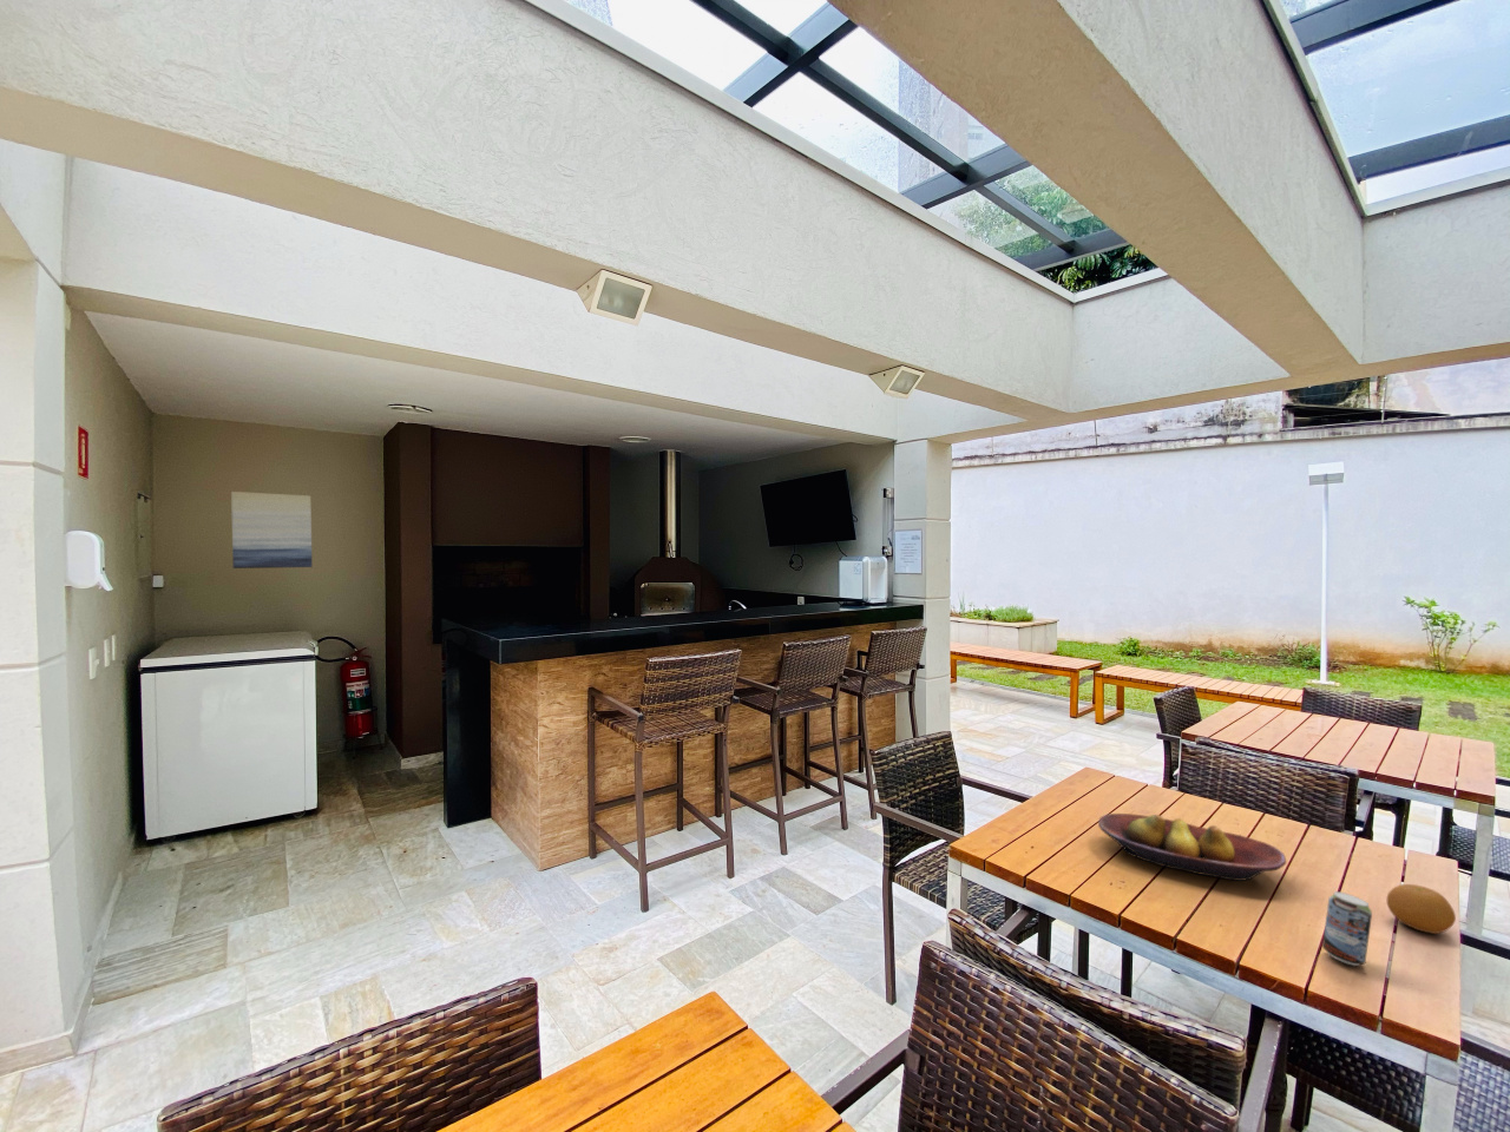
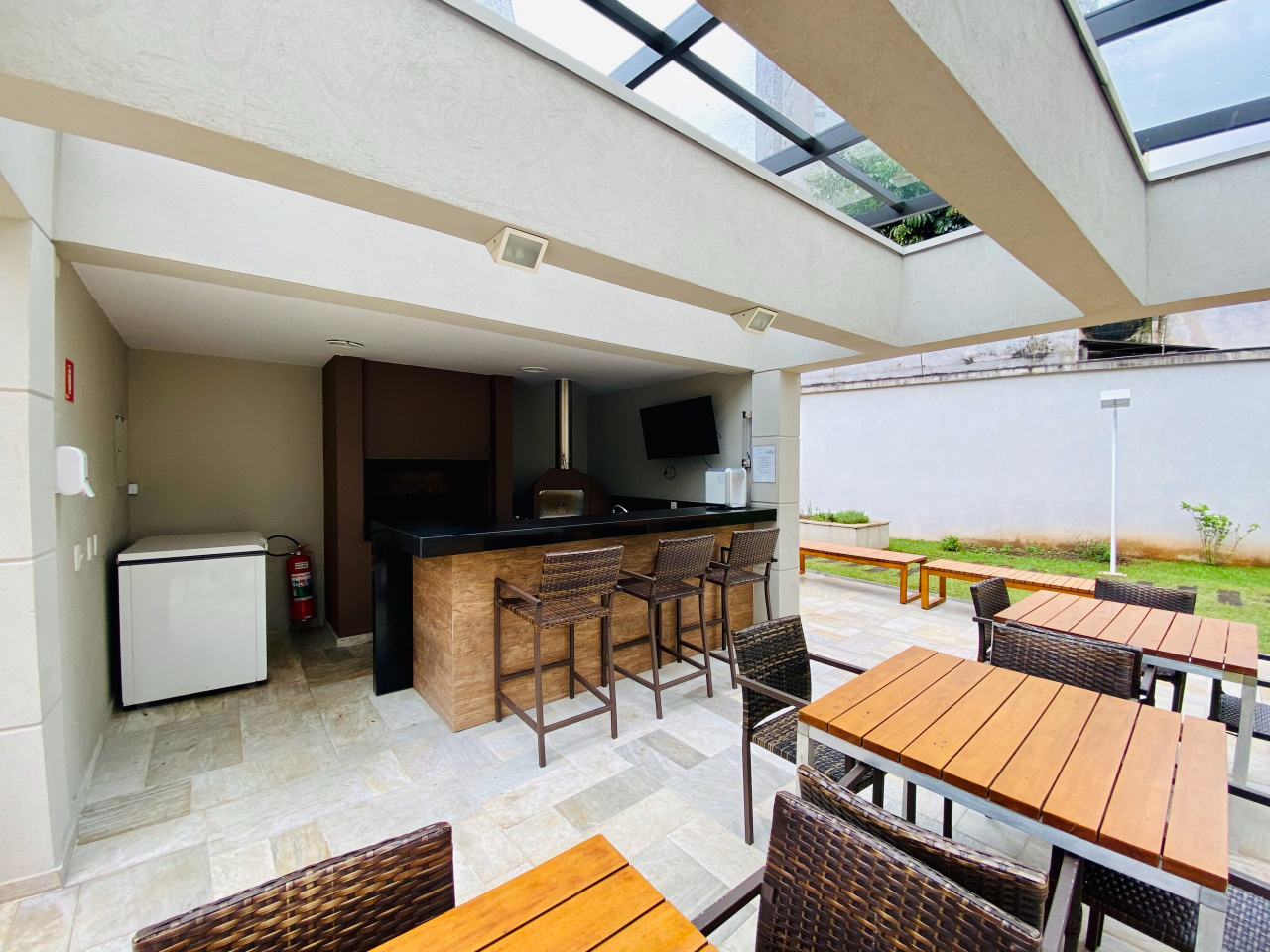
- fruit bowl [1097,812,1286,882]
- beverage can [1321,891,1373,967]
- wall art [229,491,313,570]
- fruit [1386,883,1456,935]
